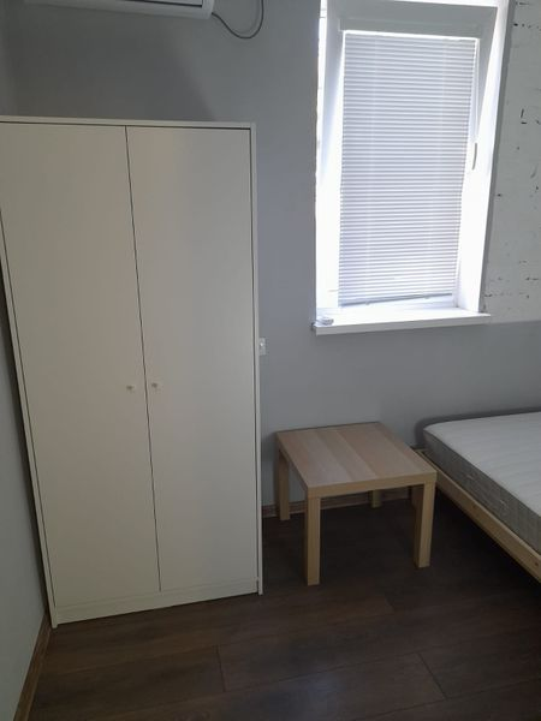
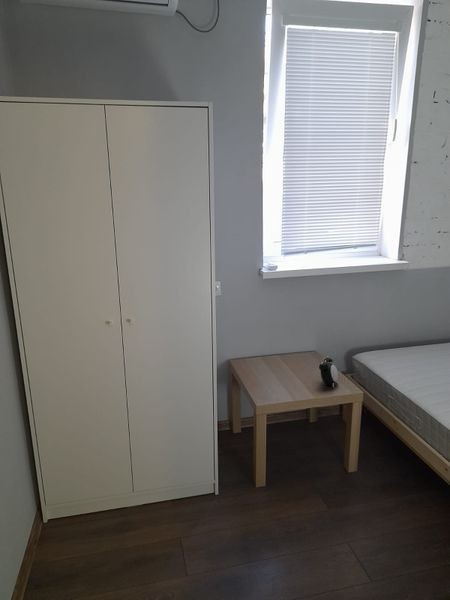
+ alarm clock [318,355,339,388]
